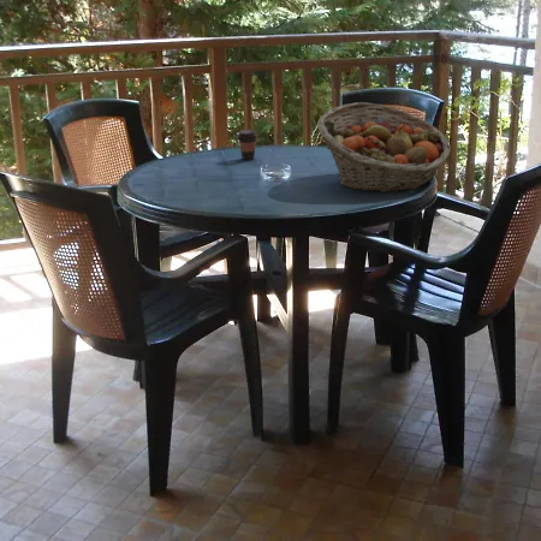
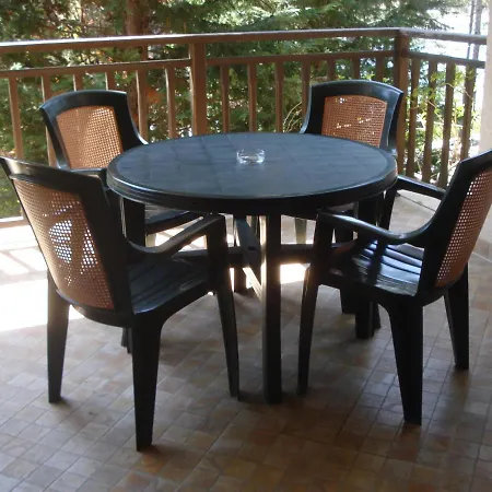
- fruit basket [316,101,452,192]
- coffee cup [236,129,260,161]
